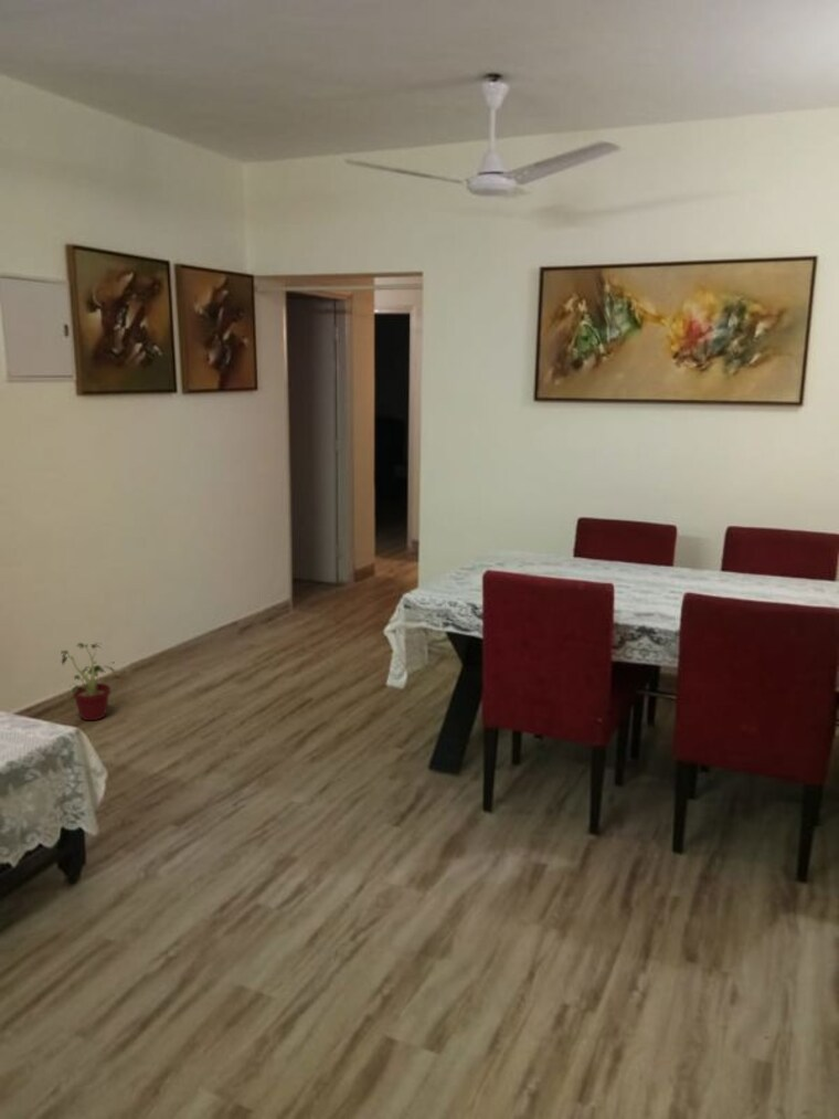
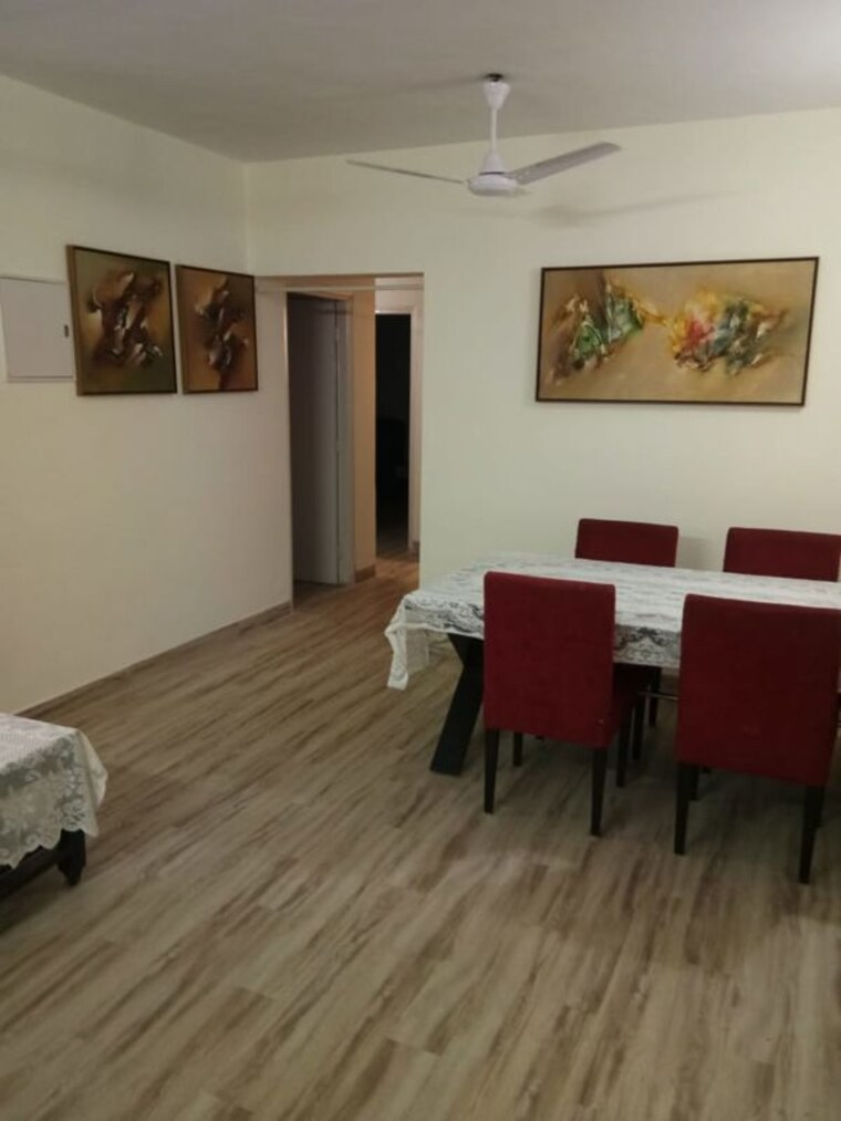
- potted plant [60,638,117,721]
